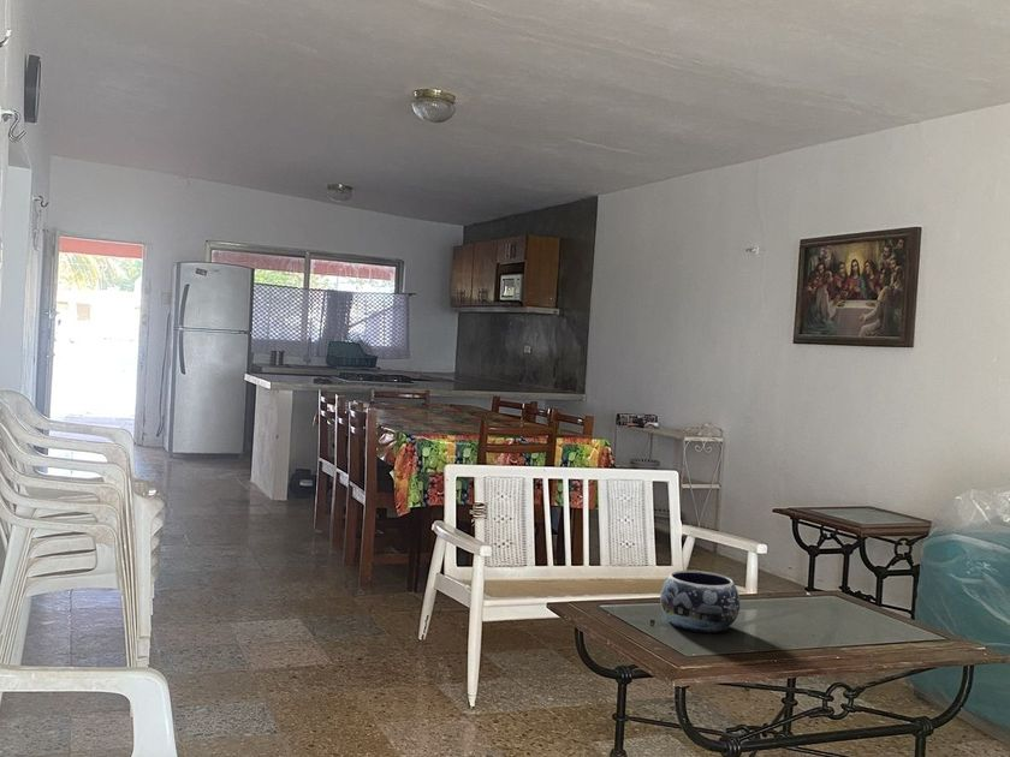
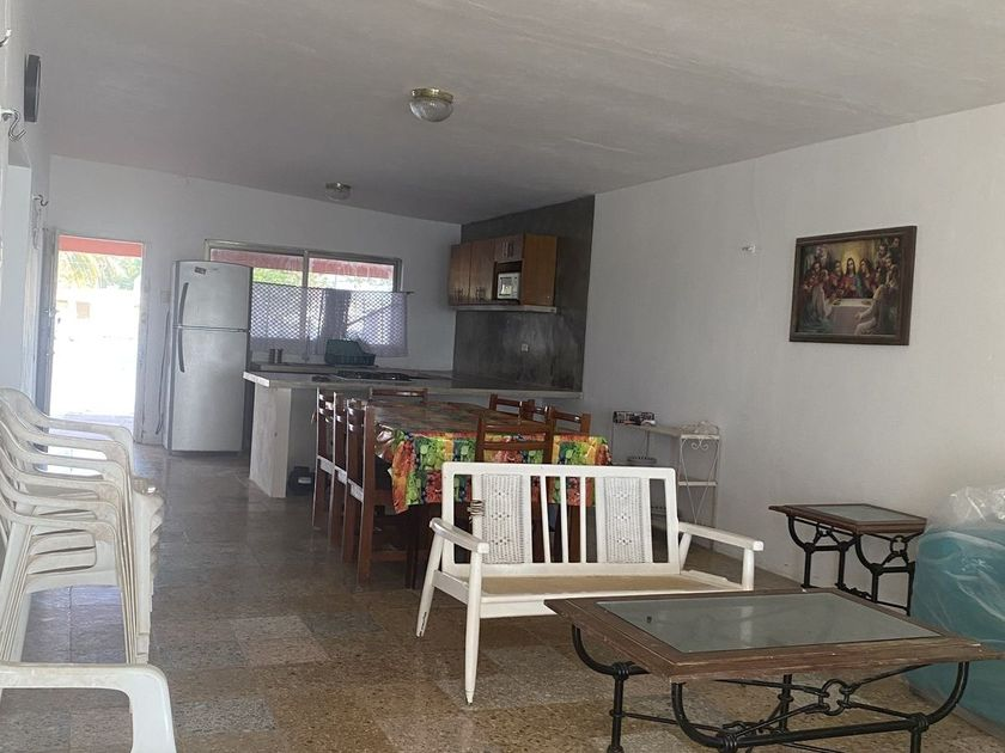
- decorative bowl [659,570,741,634]
